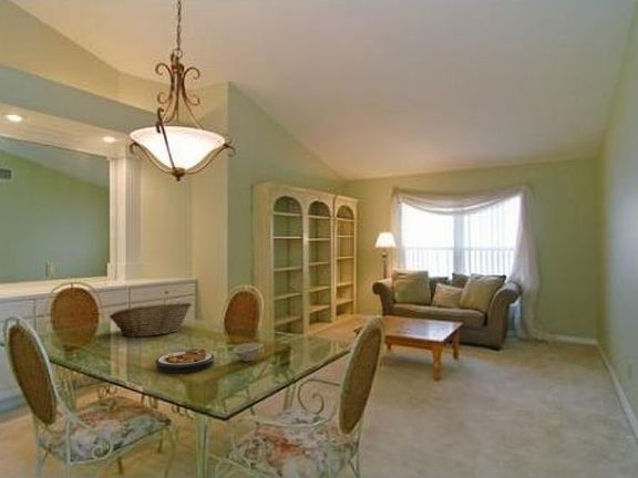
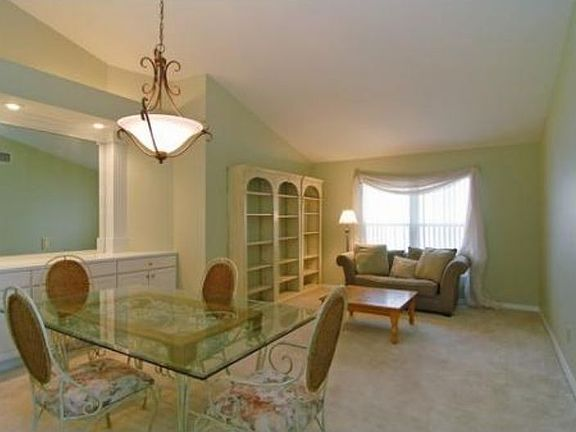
- bowl [231,342,264,363]
- plate [154,347,216,374]
- fruit basket [109,300,193,337]
